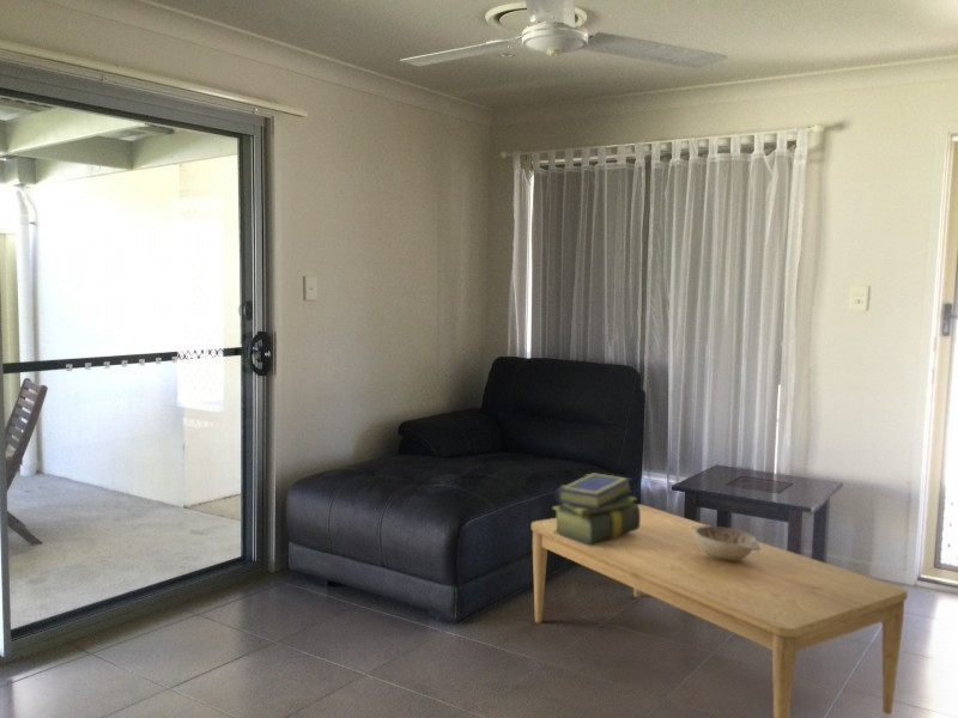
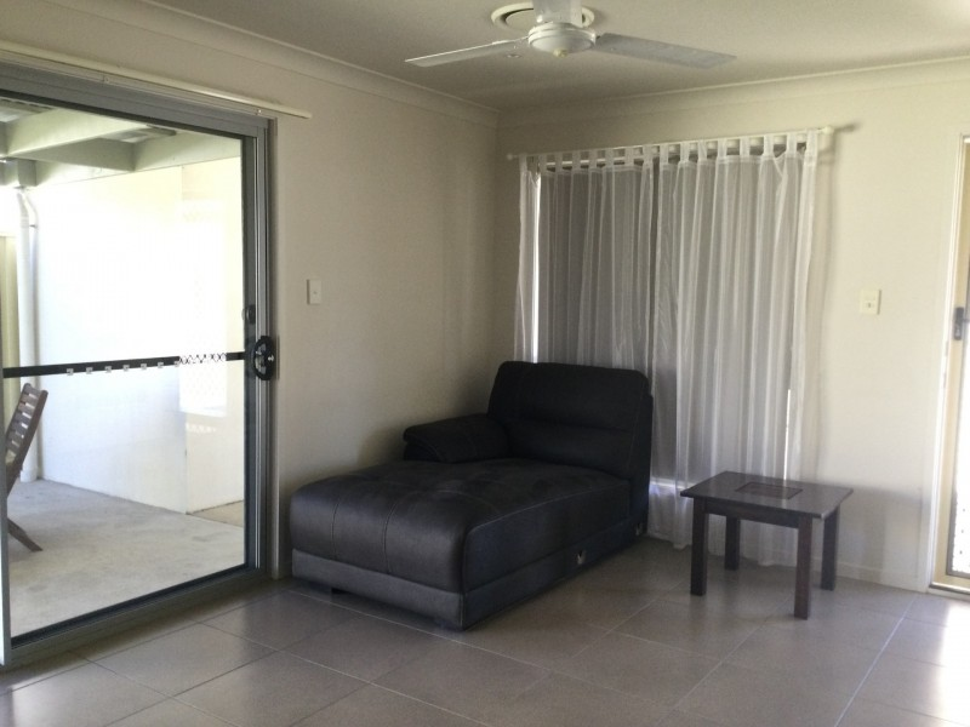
- stack of books [552,471,639,544]
- coffee table [530,504,909,718]
- decorative bowl [691,524,760,561]
